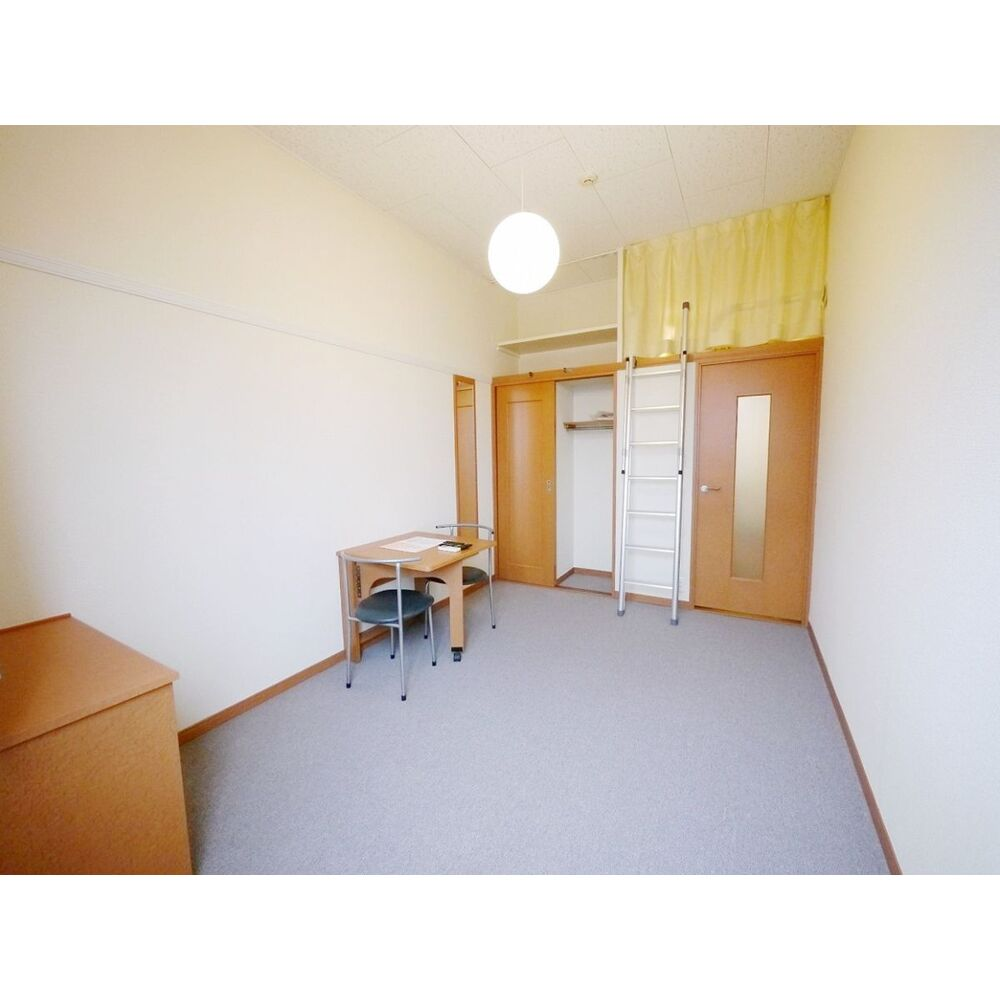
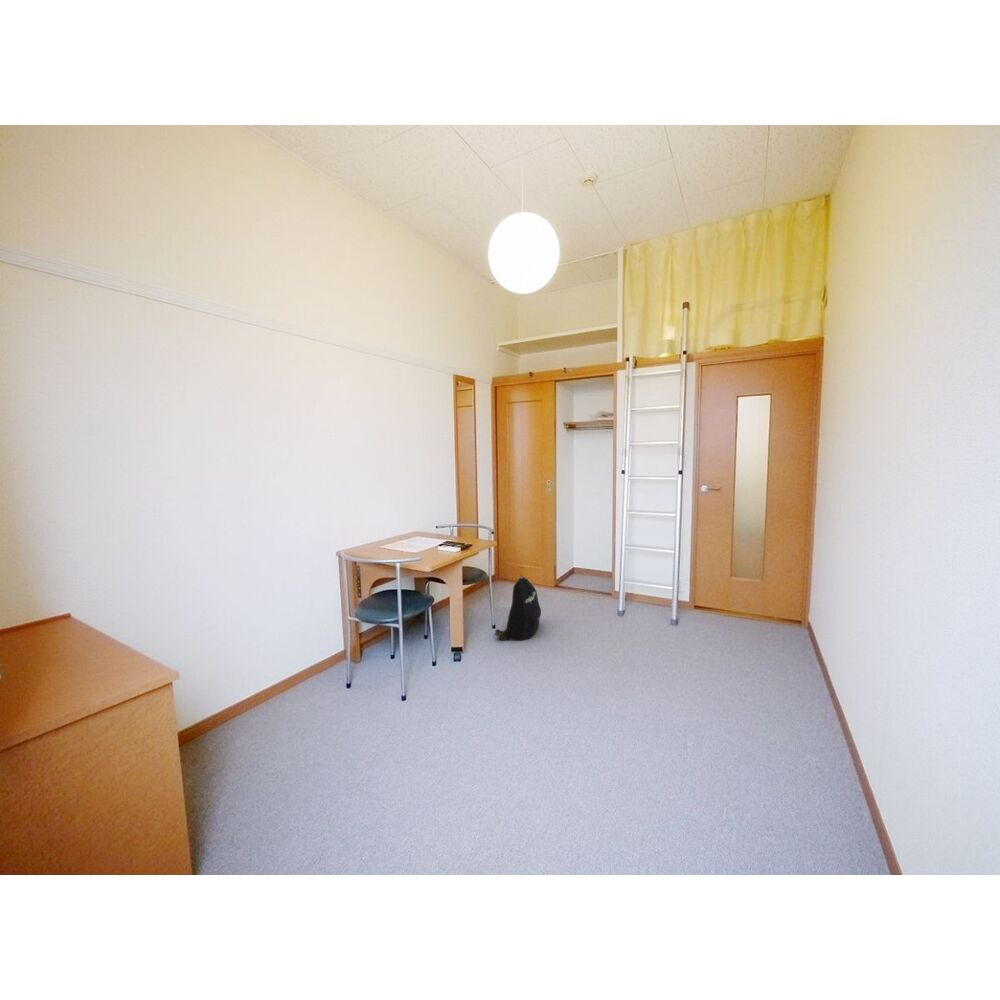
+ backpack [494,574,542,642]
